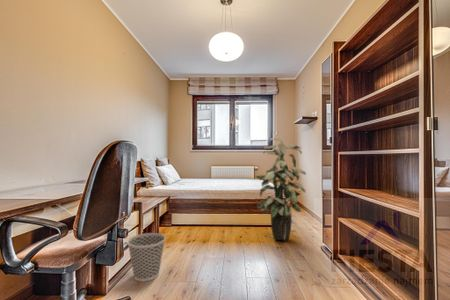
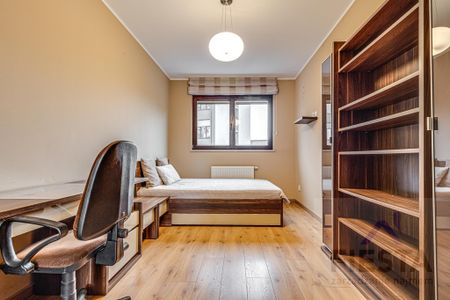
- wastebasket [126,232,167,283]
- indoor plant [254,137,307,242]
